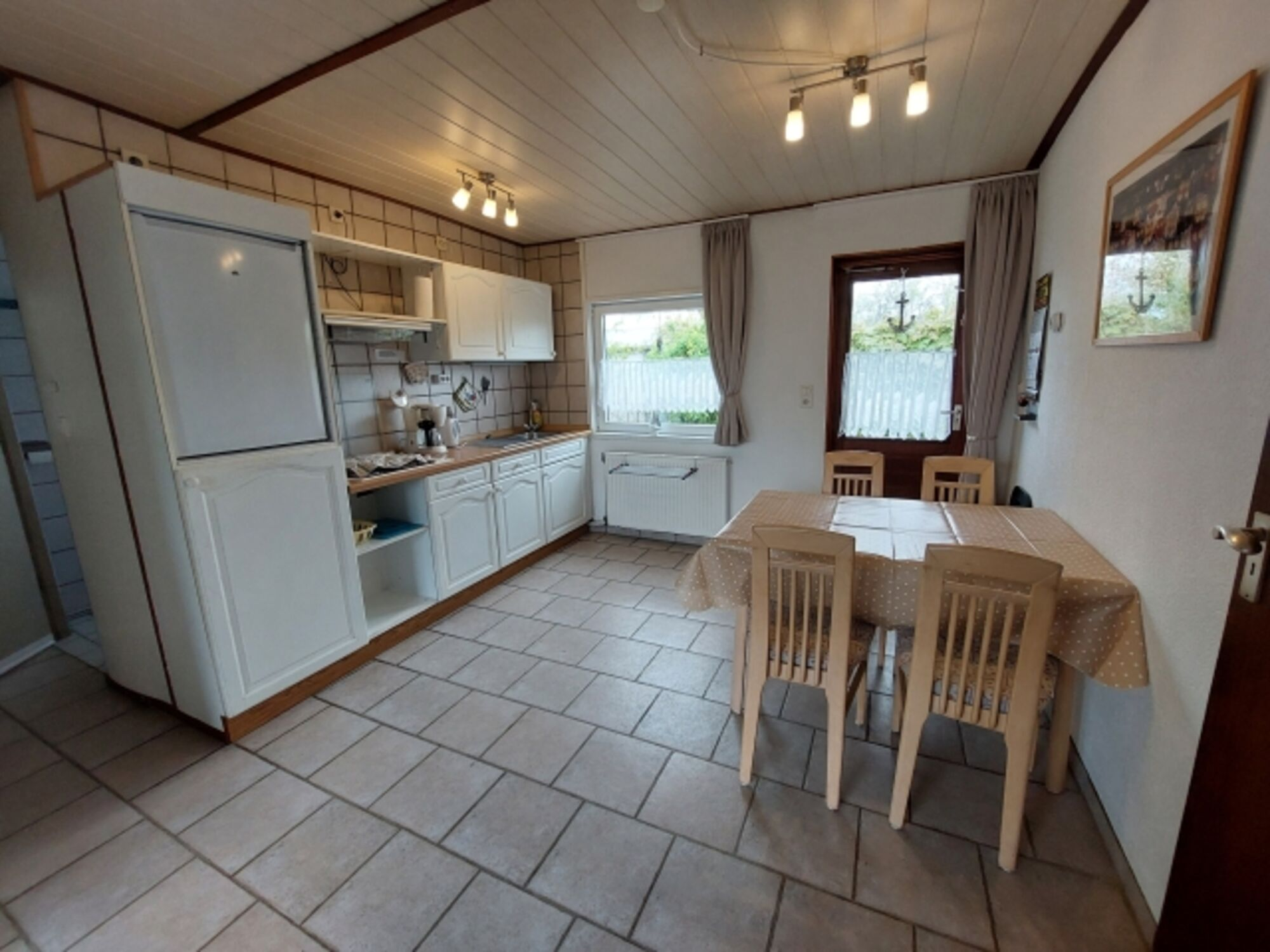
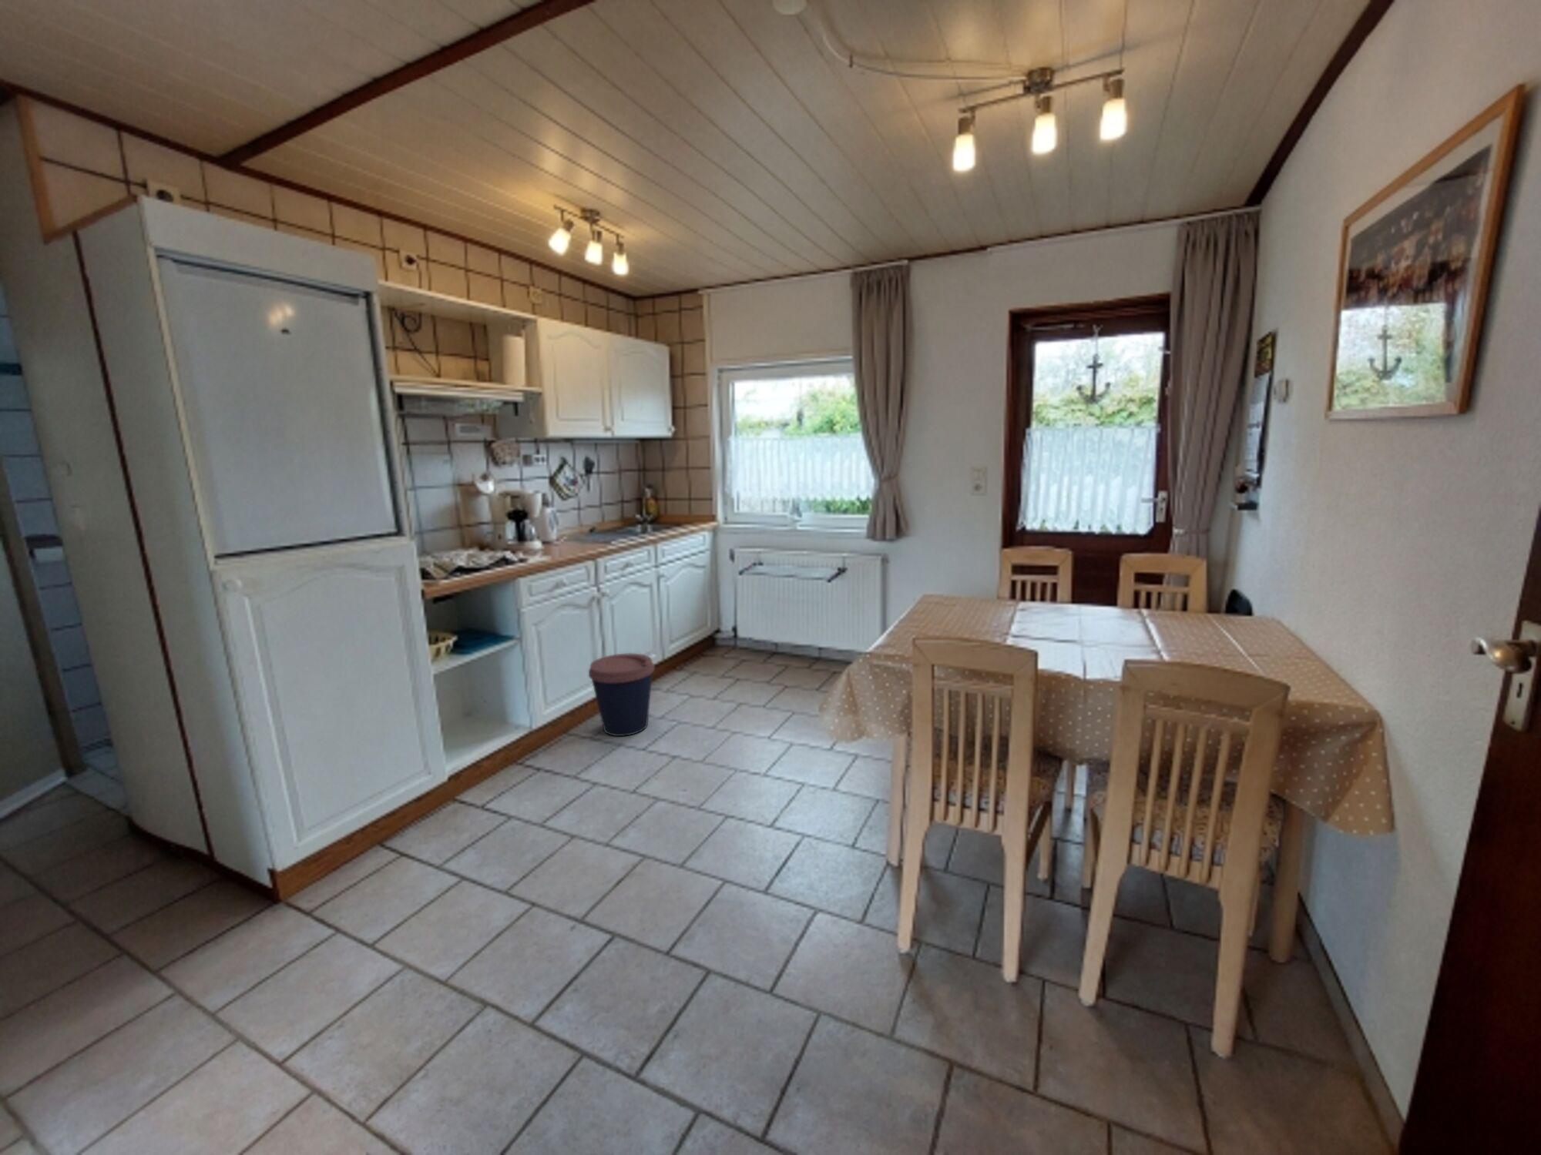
+ coffee cup [588,653,655,736]
